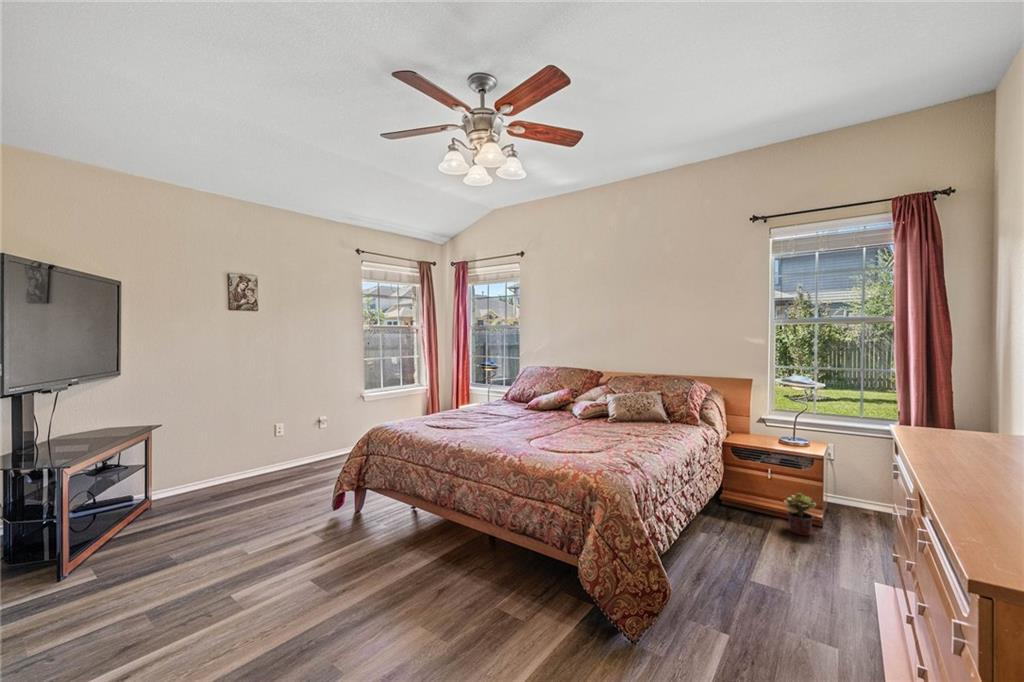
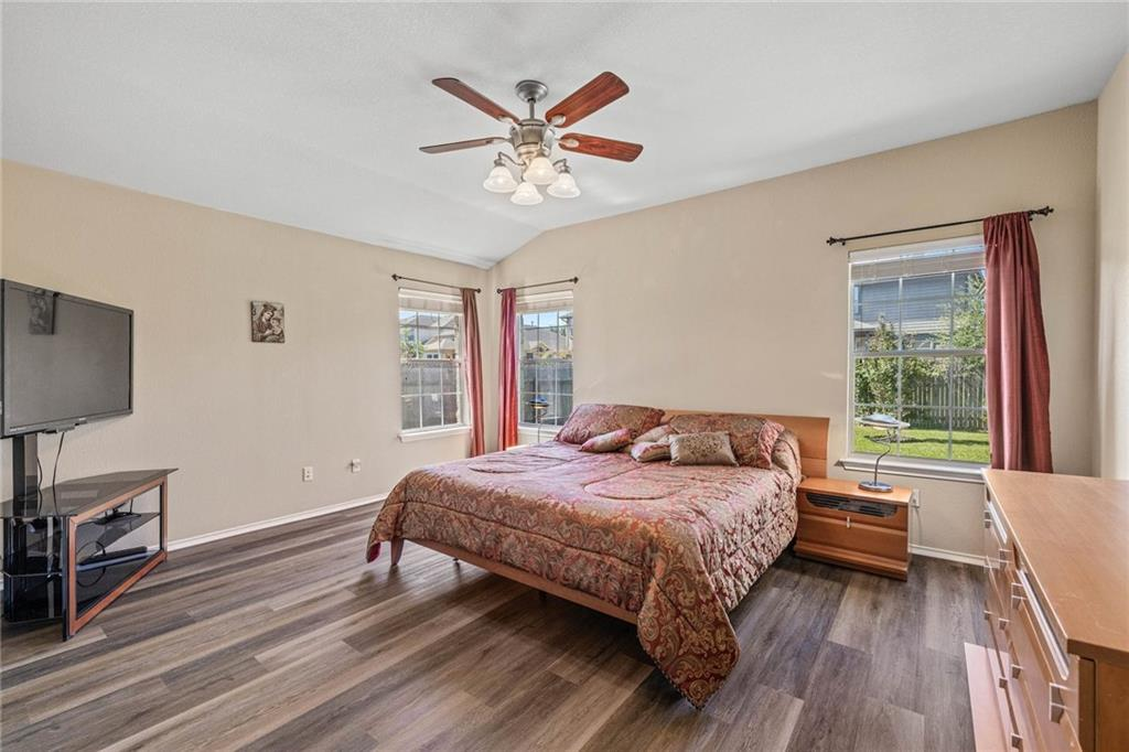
- potted plant [782,492,818,537]
